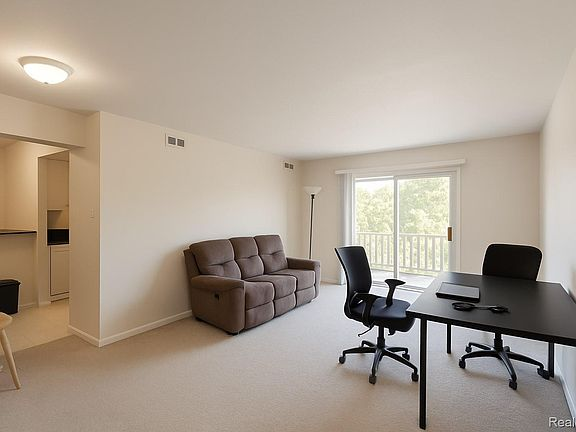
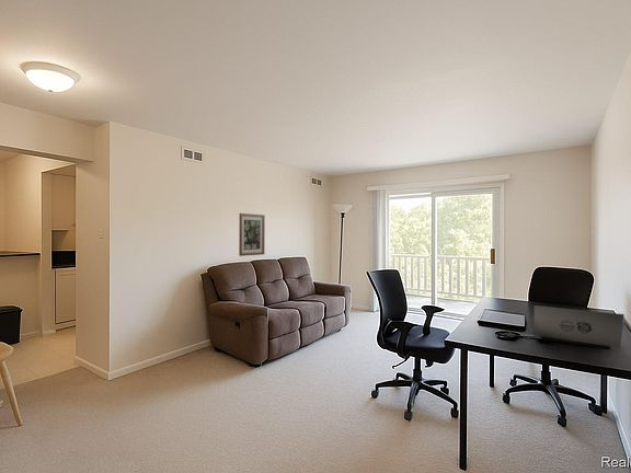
+ wall art [238,212,266,257]
+ laptop [532,304,624,351]
